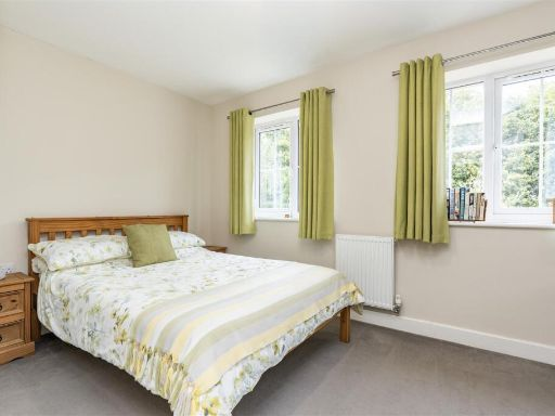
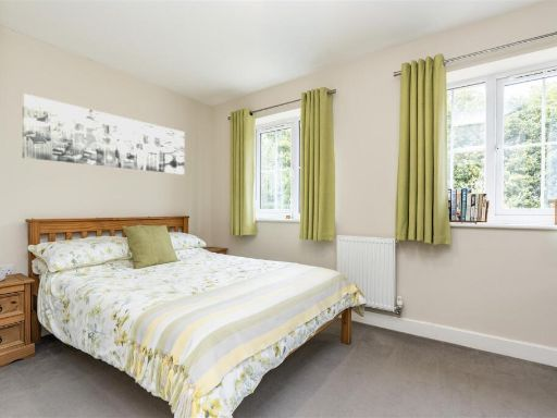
+ wall art [22,93,185,175]
